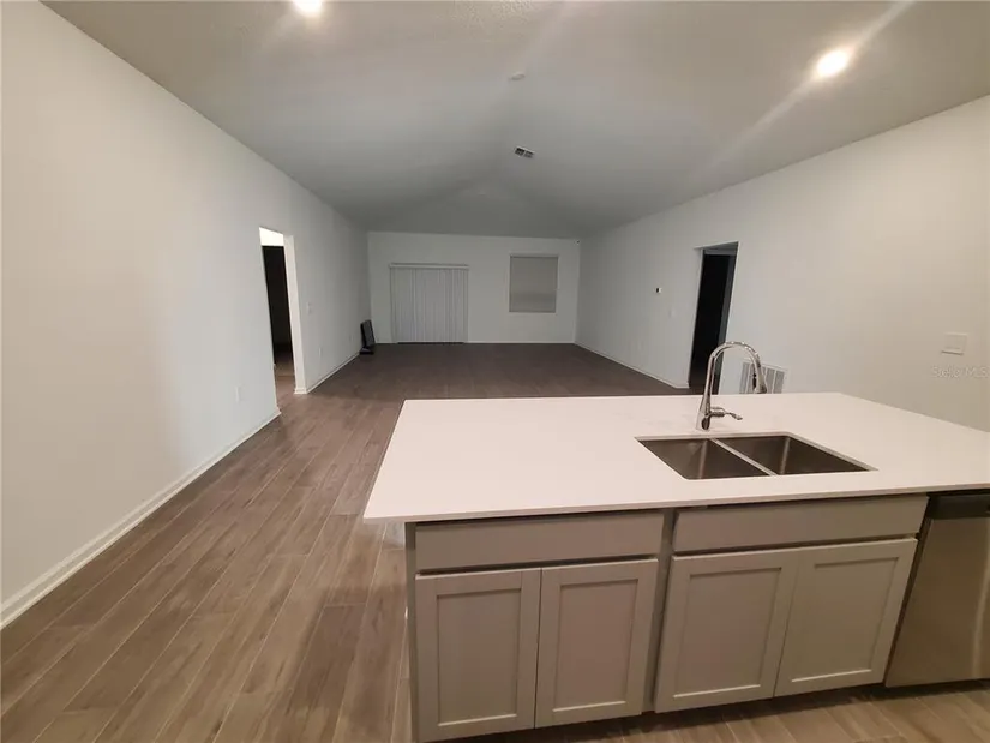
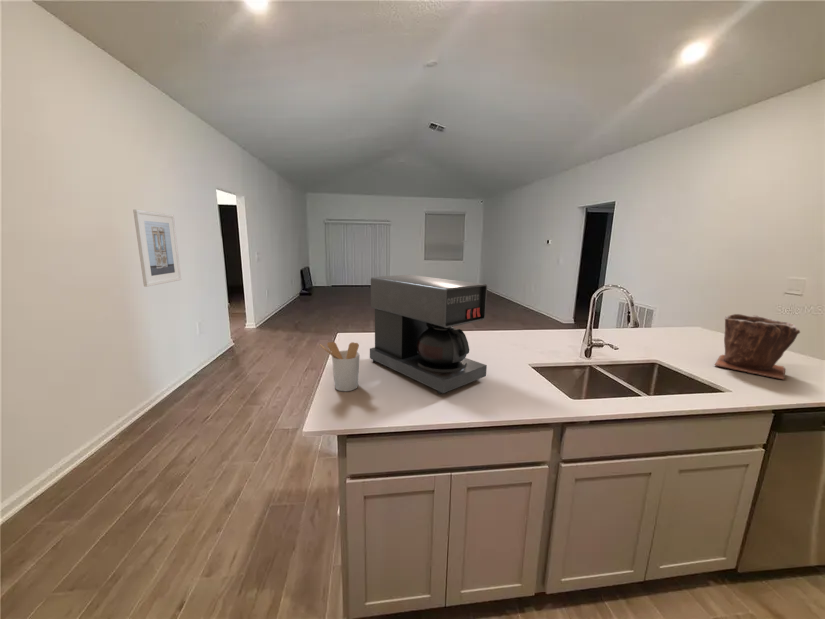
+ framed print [132,208,182,288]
+ utensil holder [319,341,361,392]
+ plant pot [714,313,801,380]
+ coffee maker [369,274,488,395]
